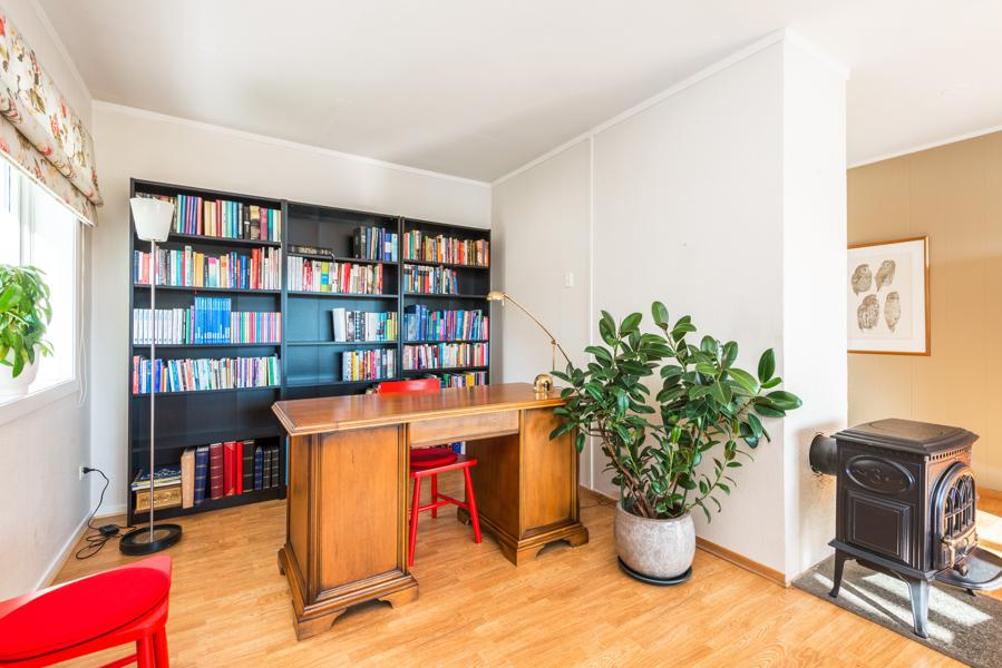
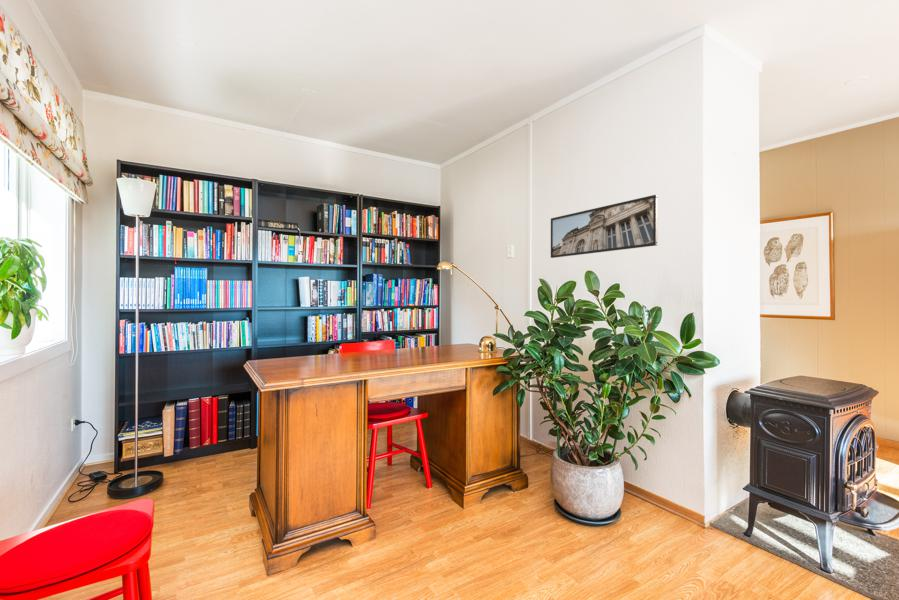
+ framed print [550,194,659,259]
